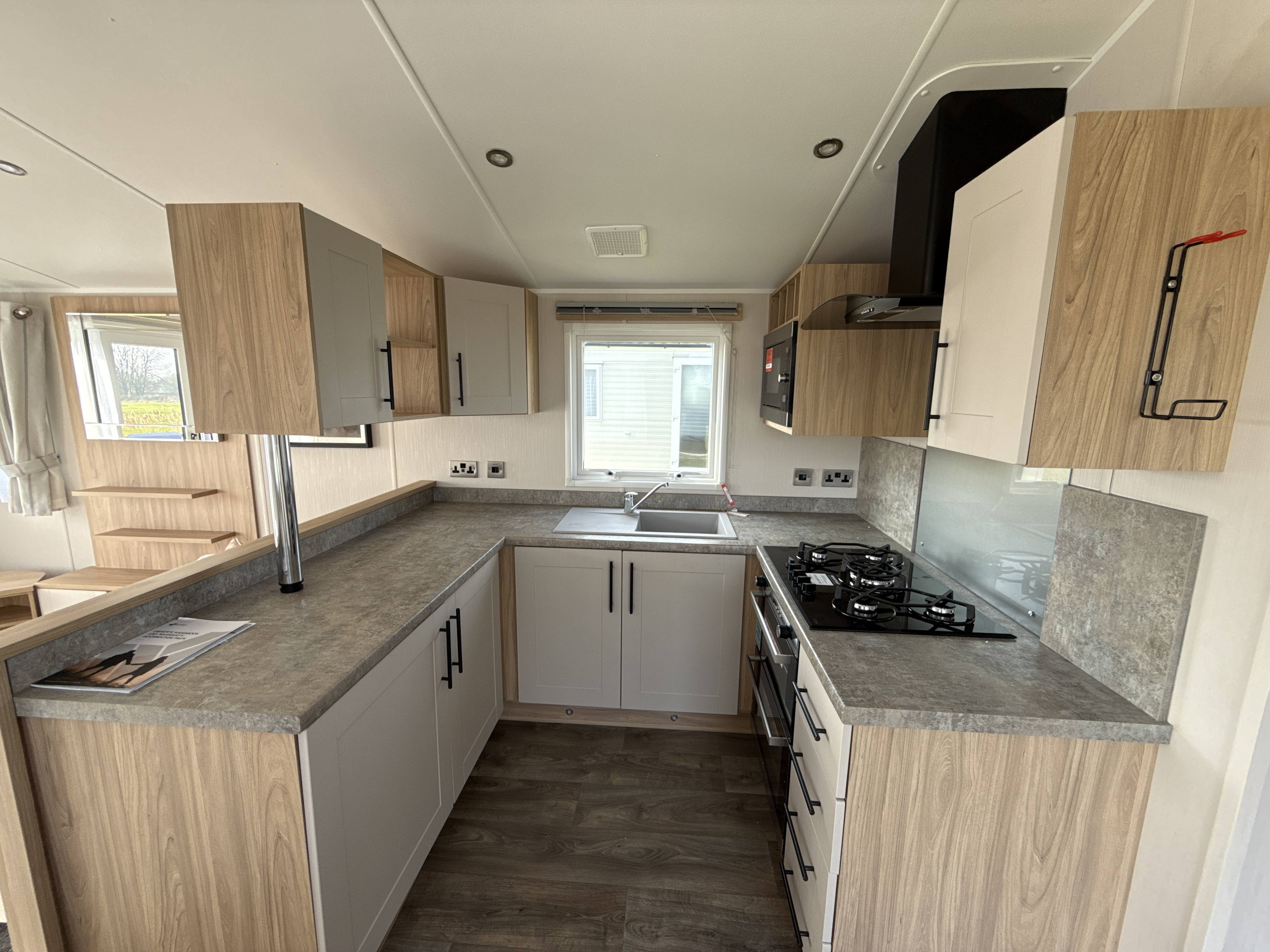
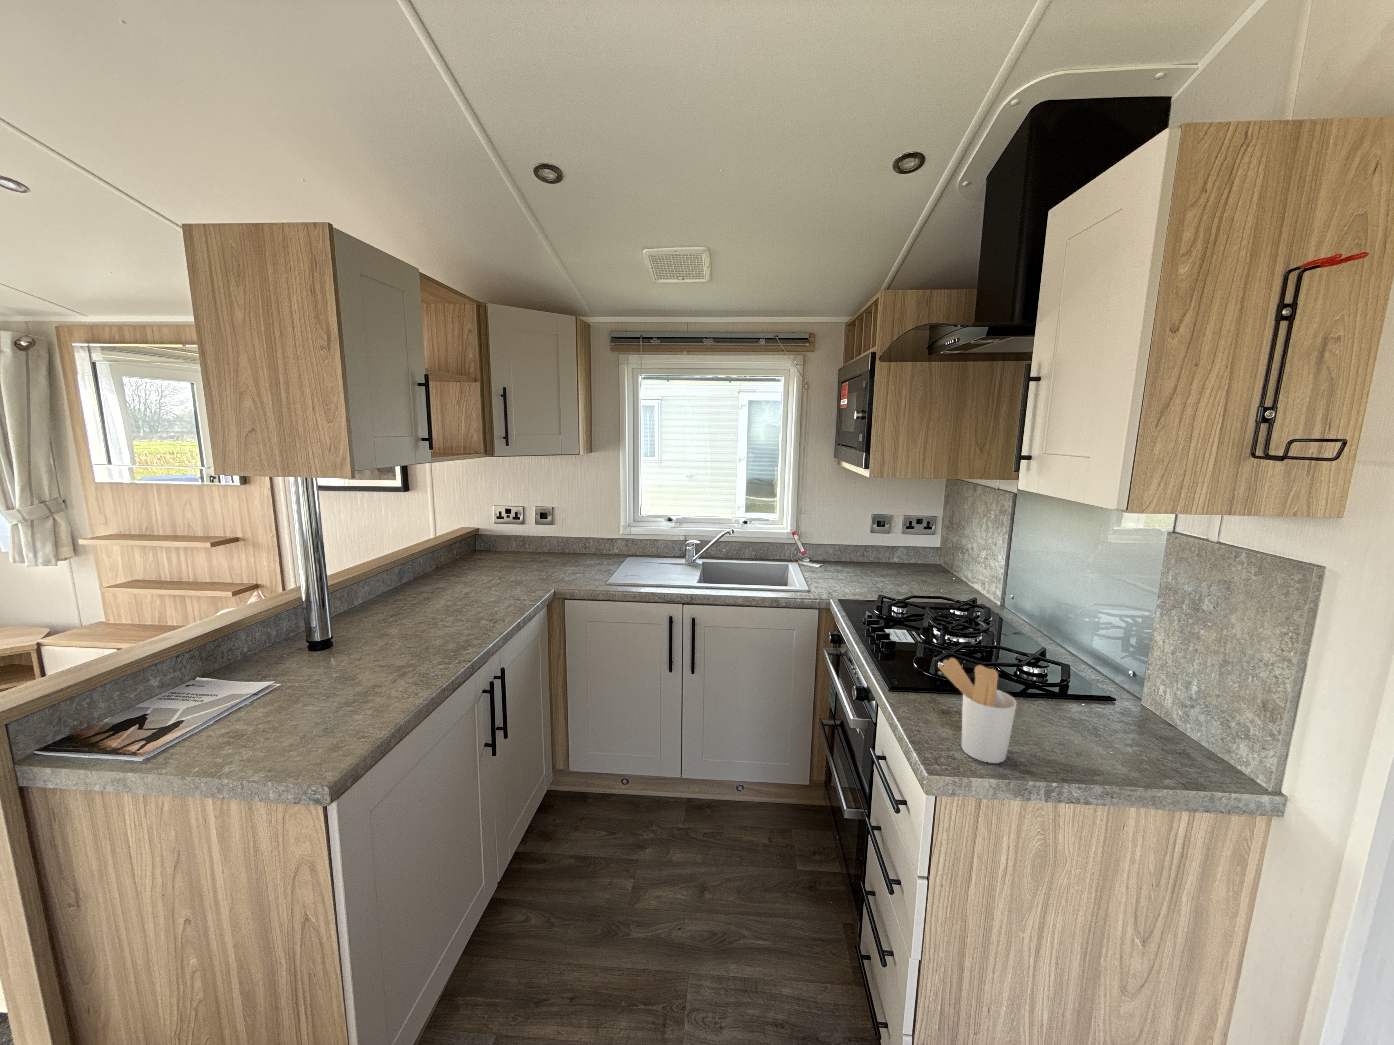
+ utensil holder [937,658,1018,763]
